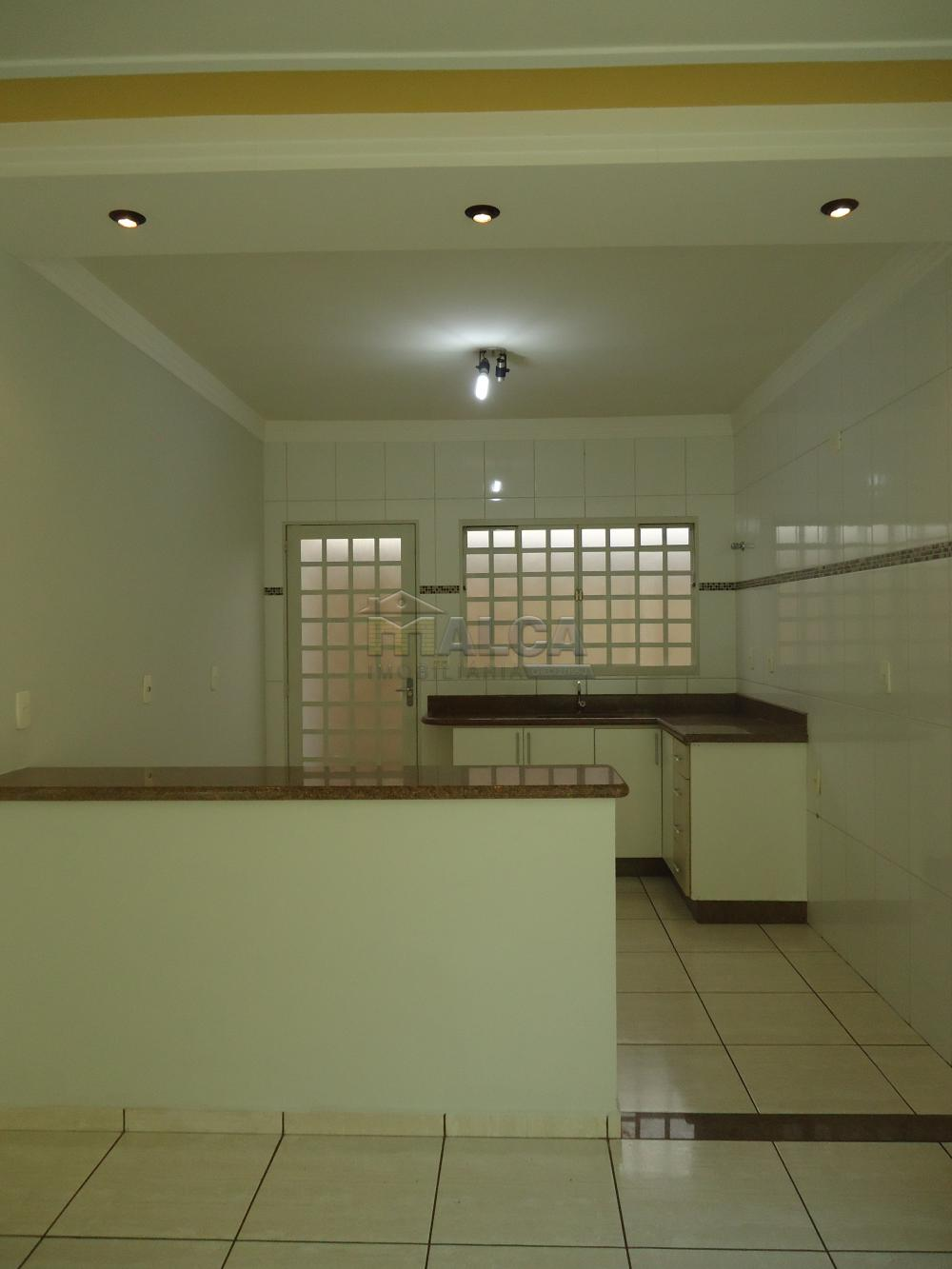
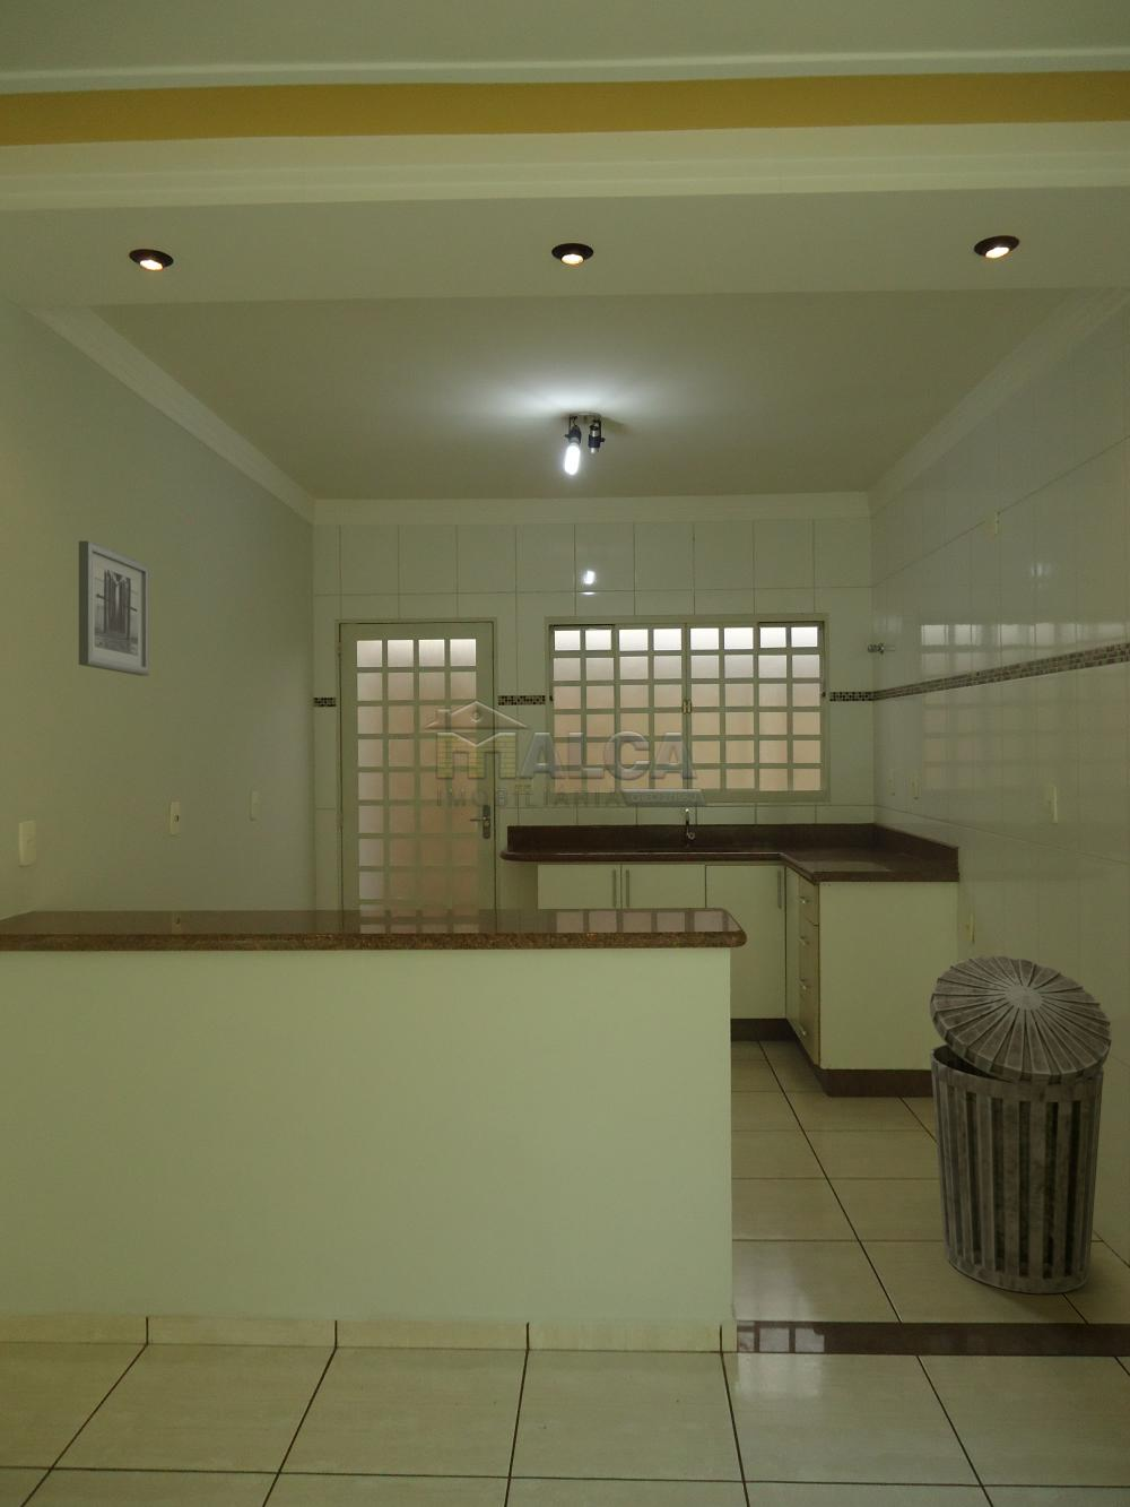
+ trash can [929,954,1113,1294]
+ wall art [78,540,151,677]
